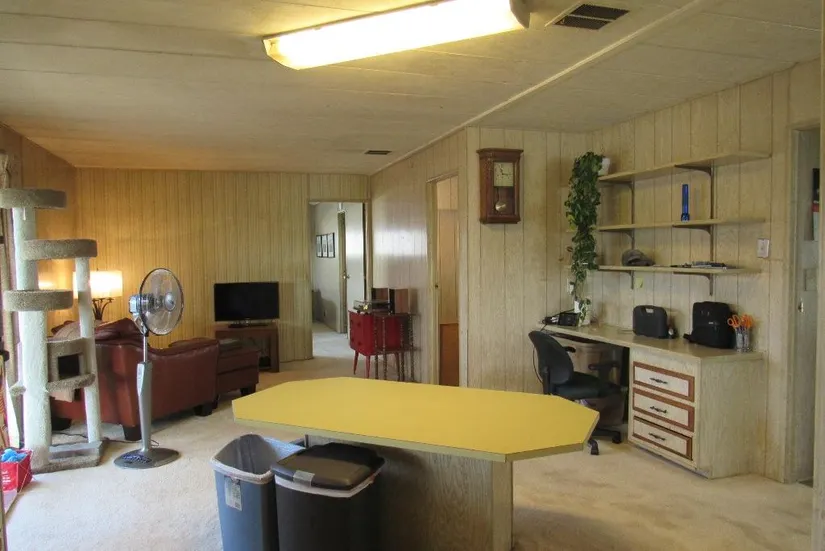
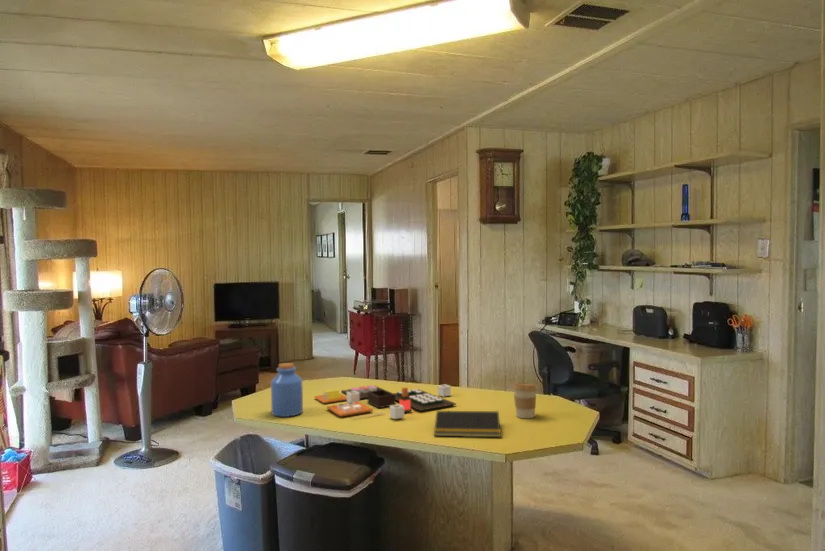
+ jar [270,362,304,418]
+ toy food set [313,383,457,420]
+ notepad [433,410,502,438]
+ coffee cup [512,381,538,419]
